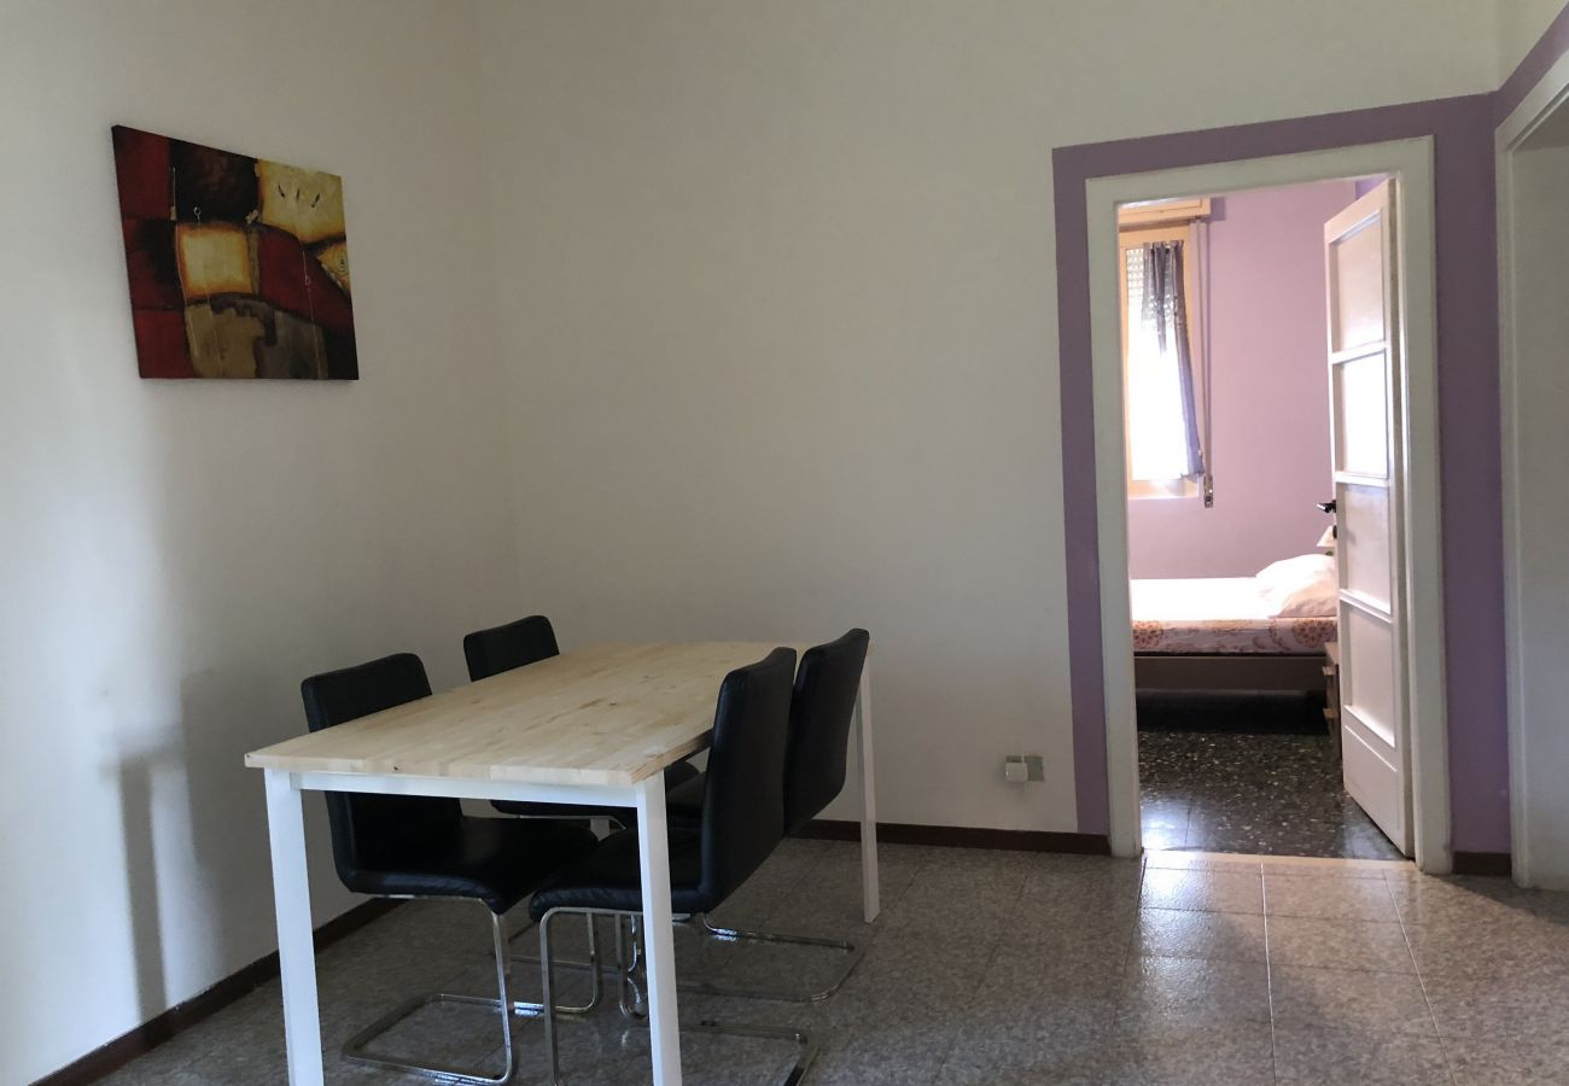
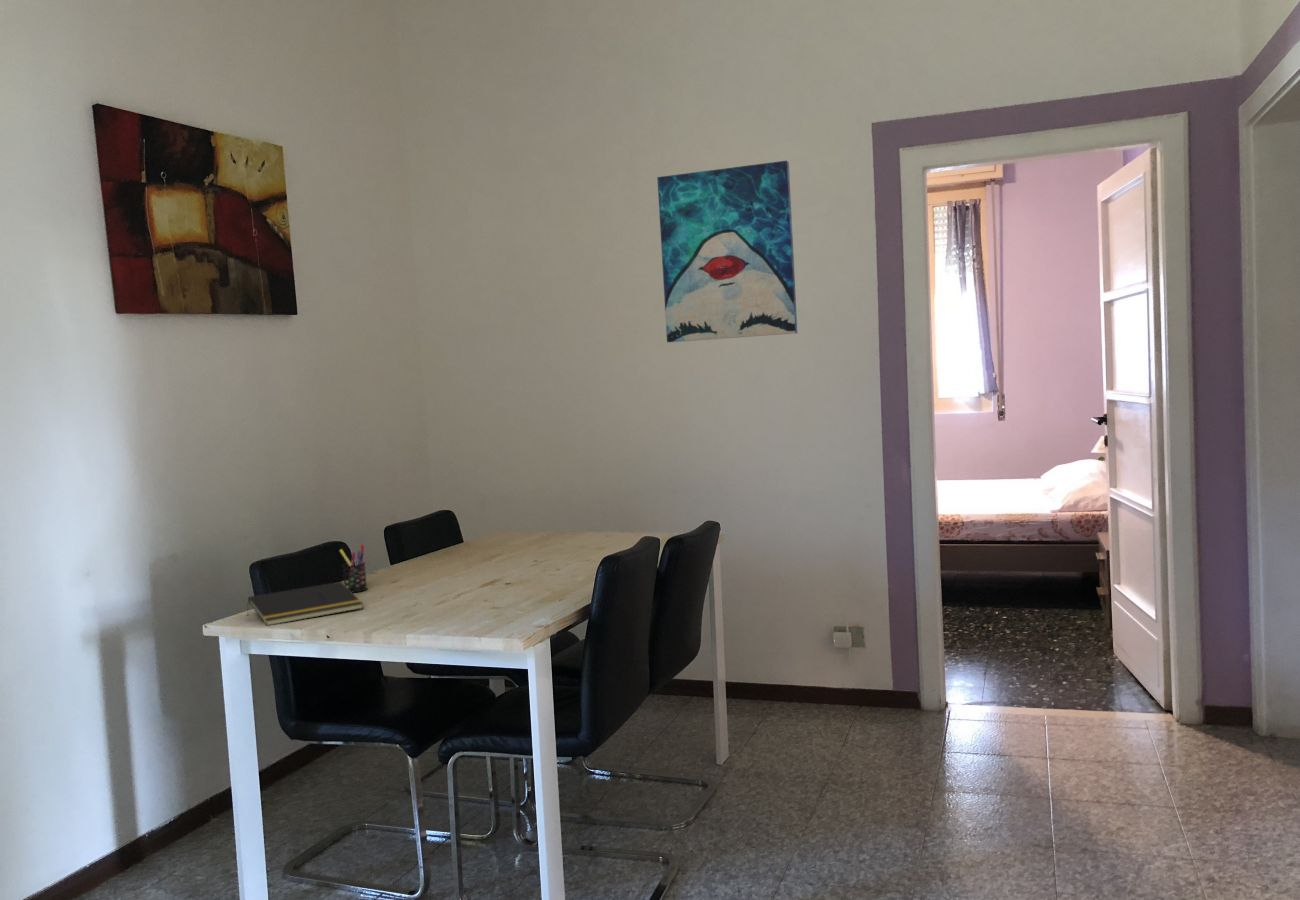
+ pen holder [338,543,368,593]
+ wall art [656,160,798,343]
+ notepad [246,581,364,627]
